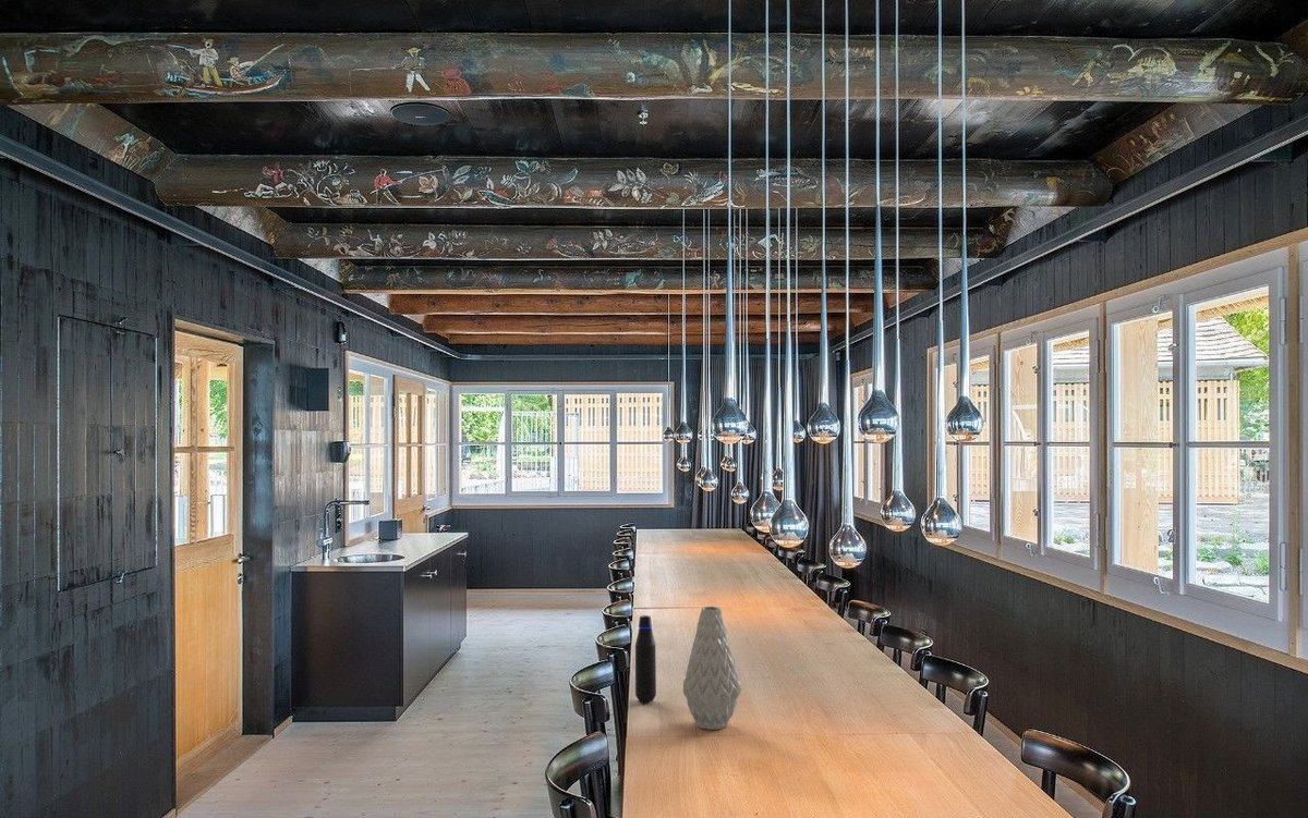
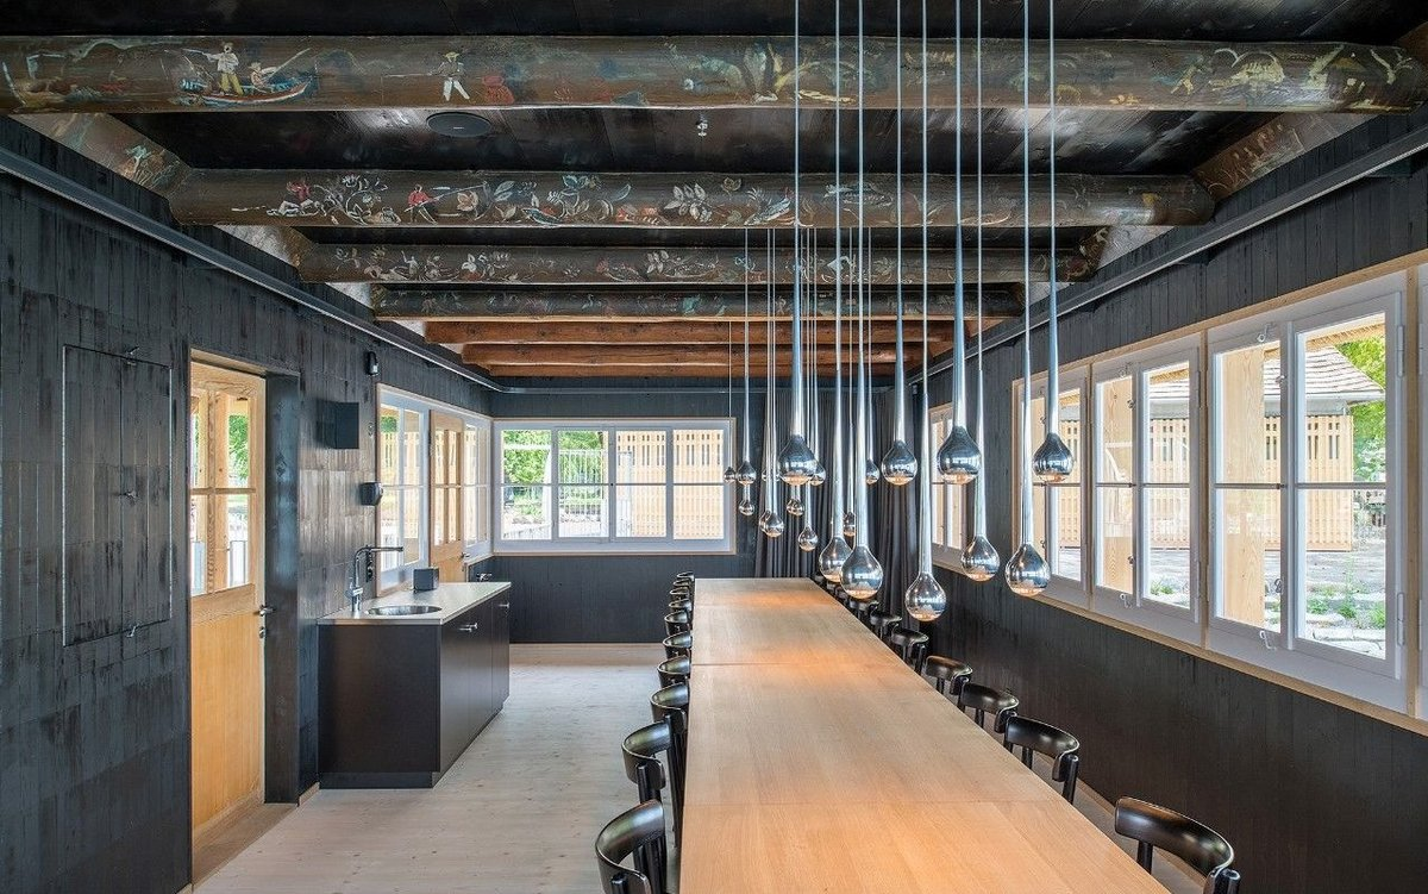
- water bottle [634,614,657,704]
- vase [682,606,742,731]
